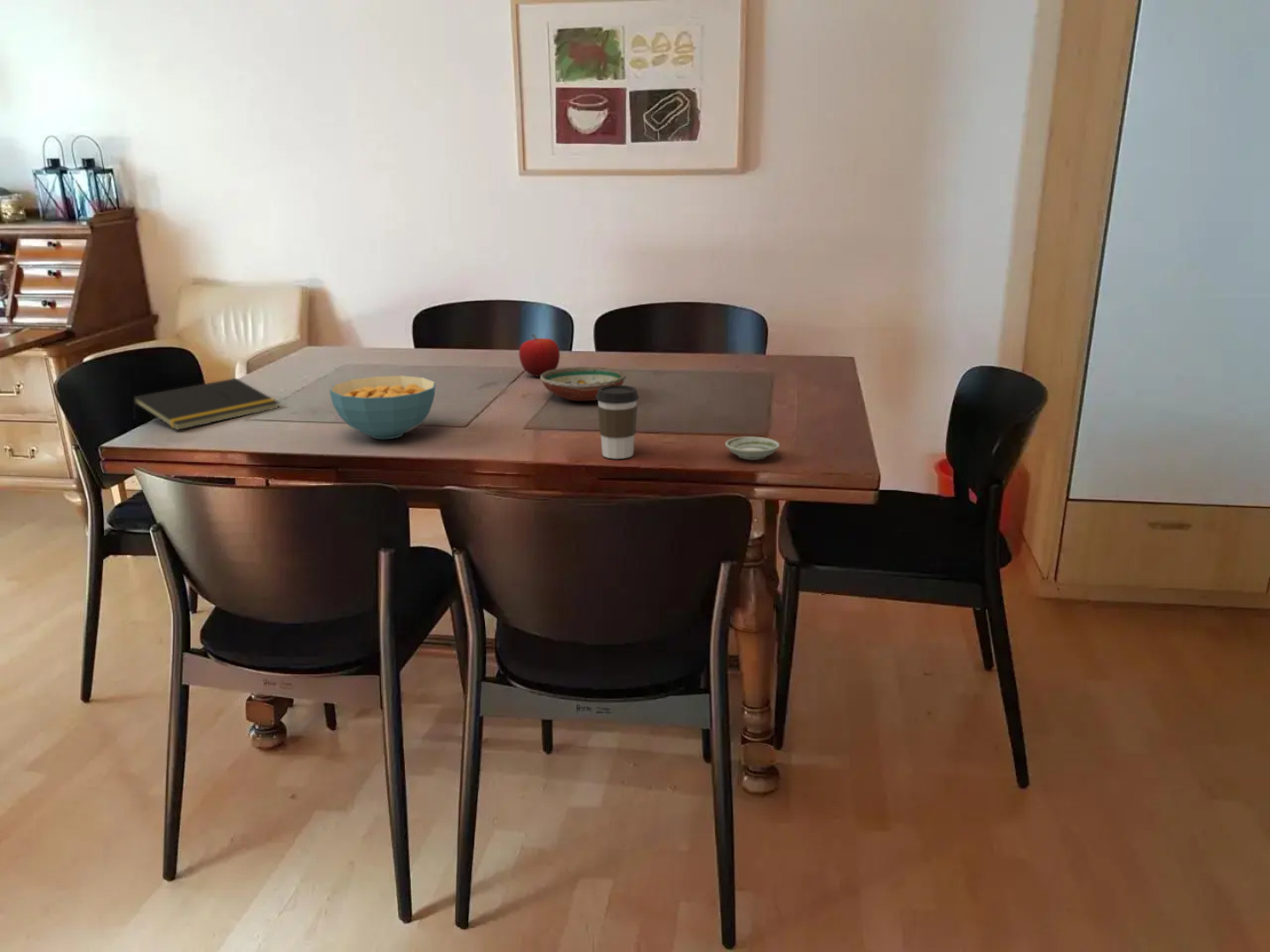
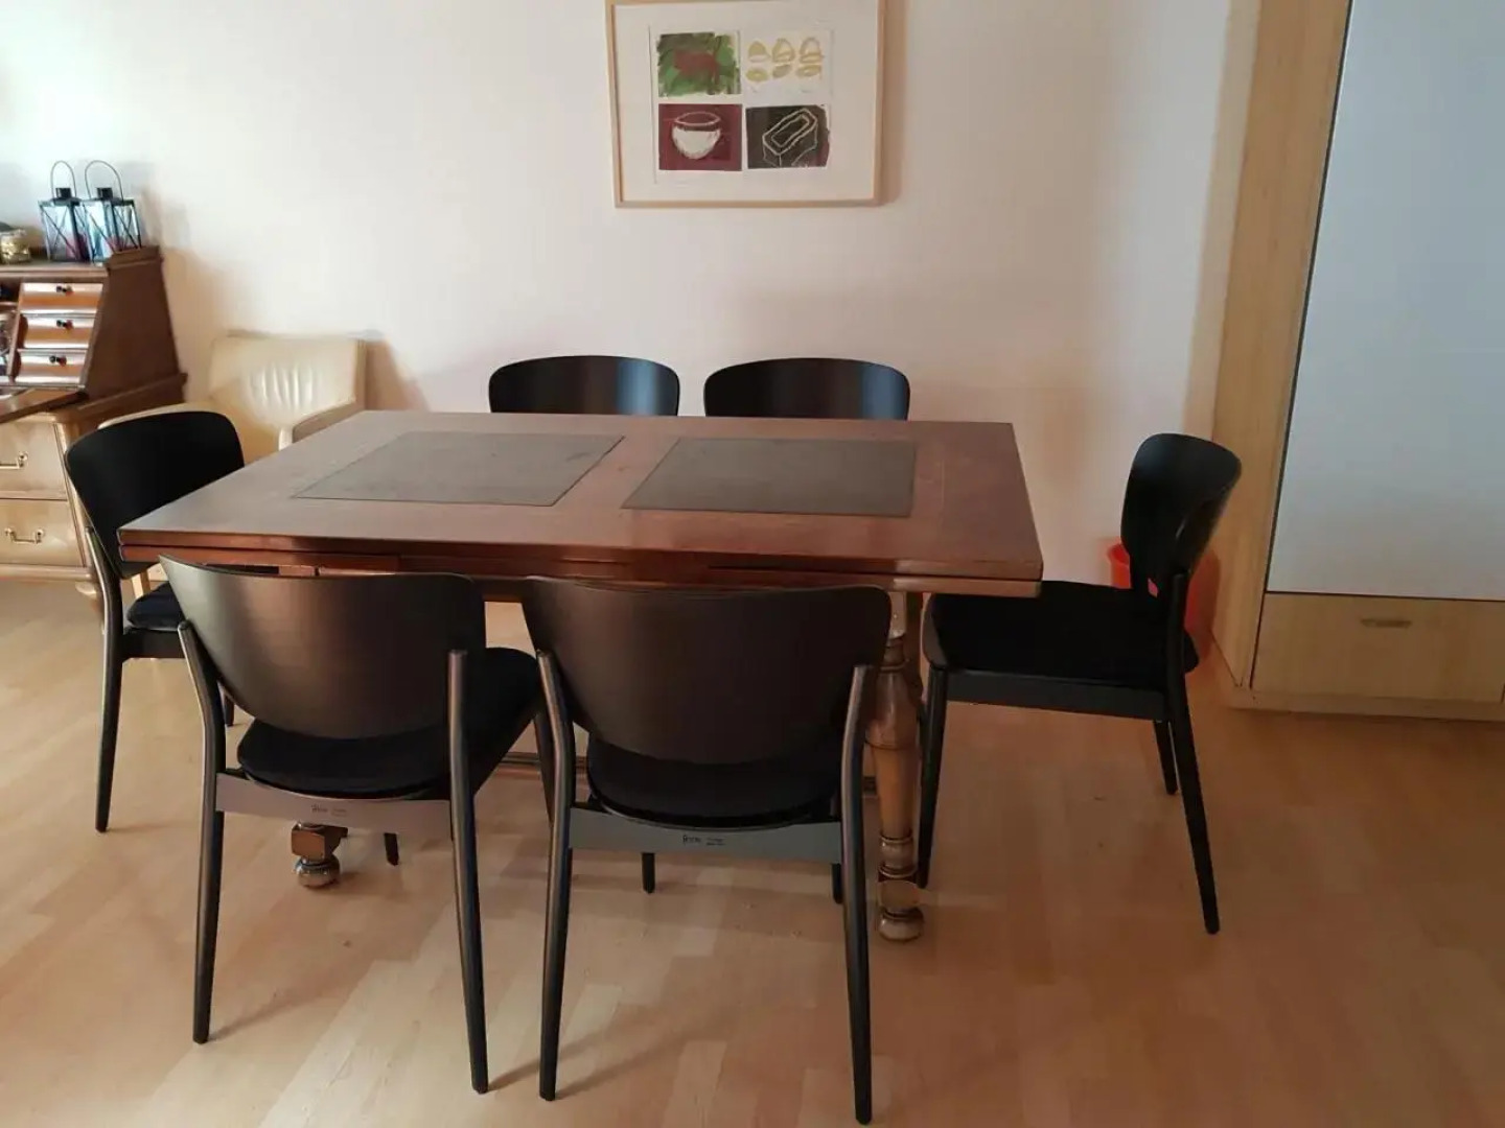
- decorative bowl [540,366,627,402]
- coffee cup [596,384,639,460]
- notepad [132,377,280,431]
- cereal bowl [329,375,437,440]
- saucer [724,435,781,461]
- fruit [518,333,561,377]
